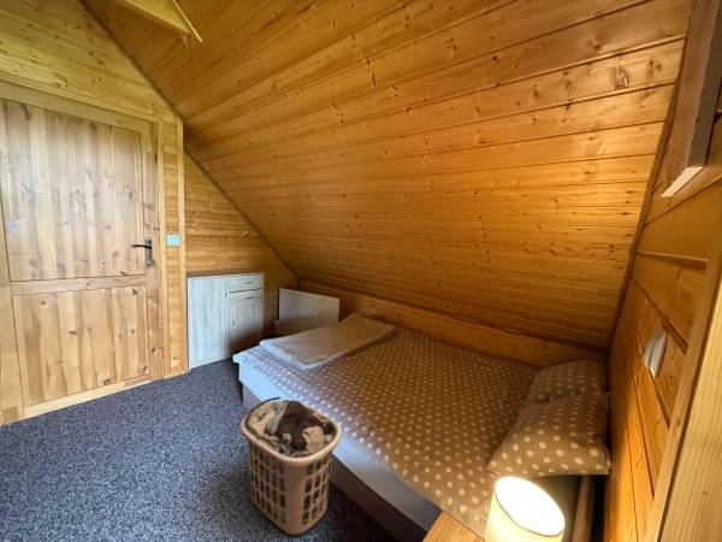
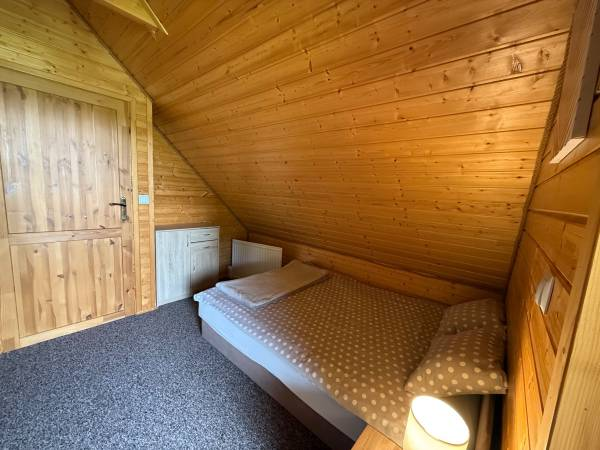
- clothes hamper [239,396,343,537]
